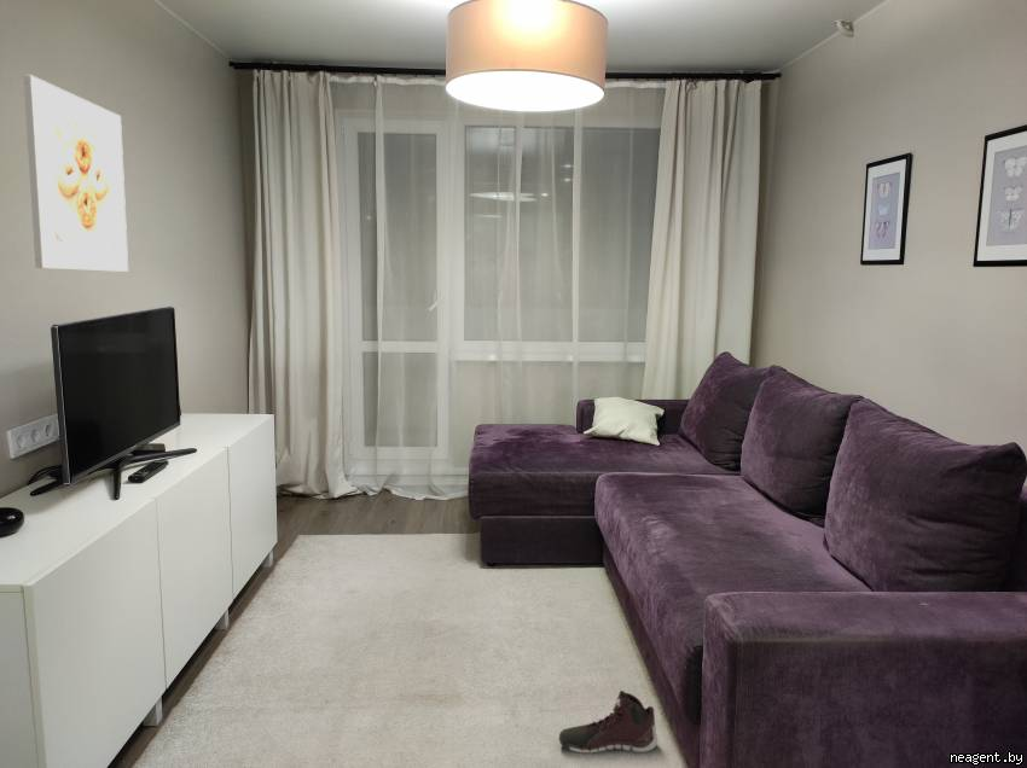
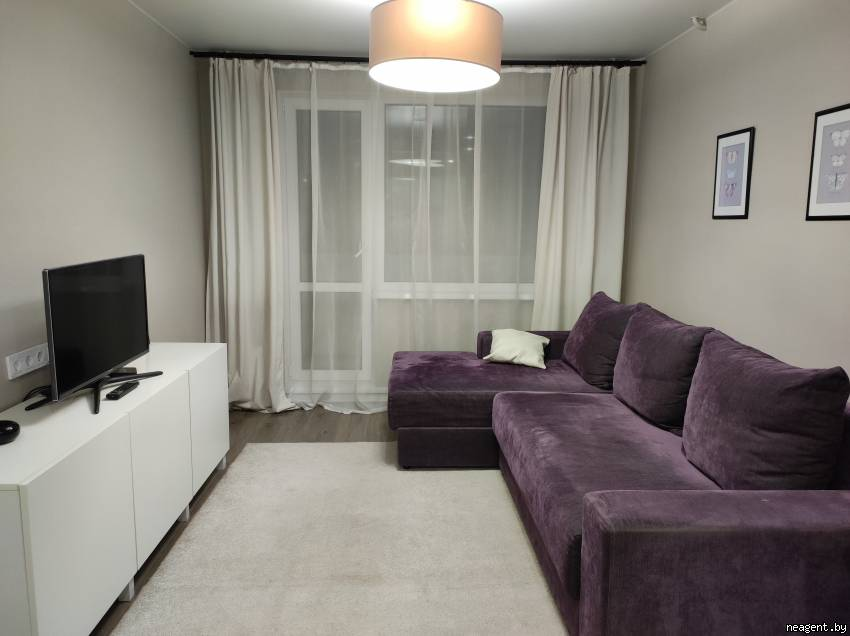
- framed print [23,74,129,273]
- sneaker [558,690,658,755]
